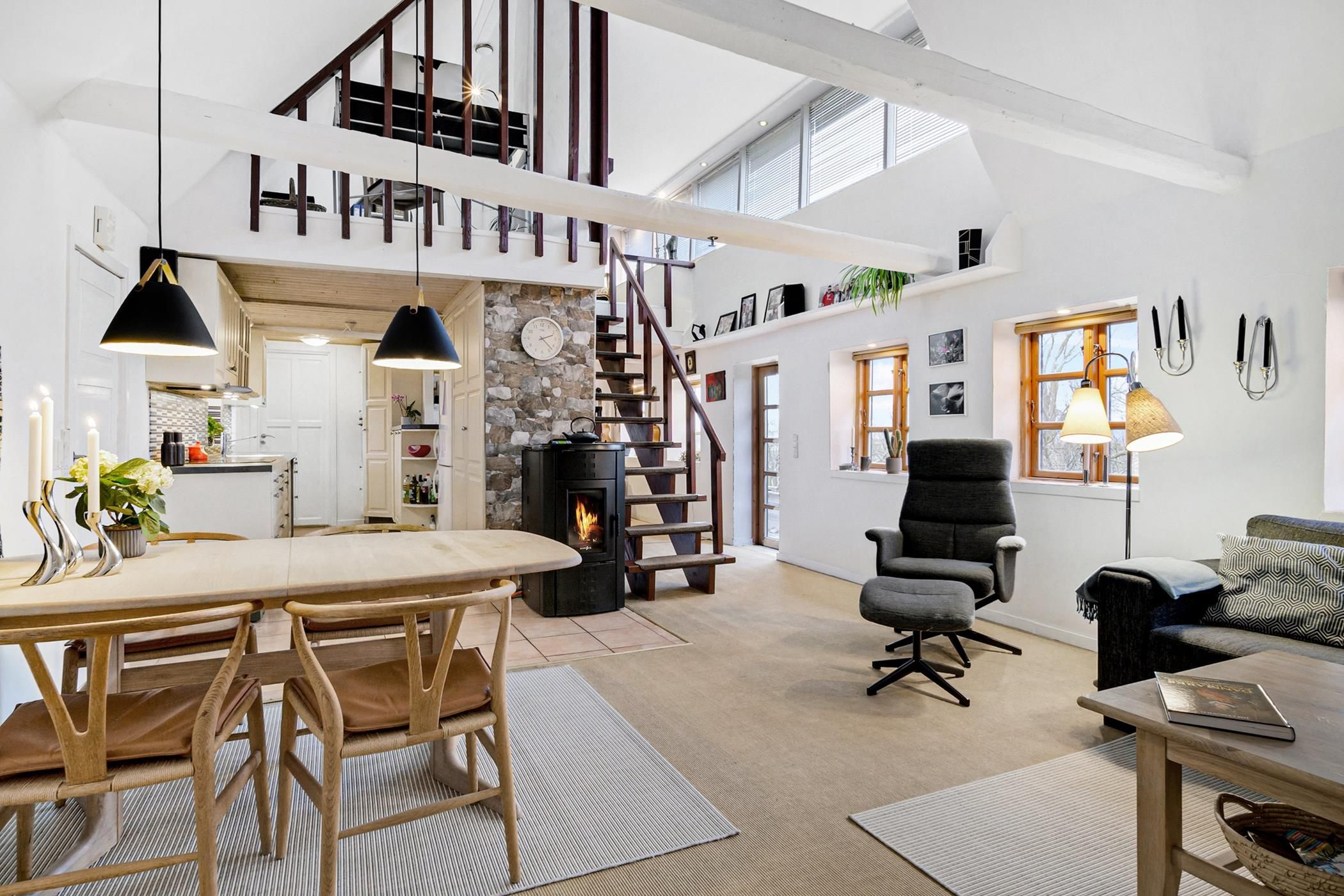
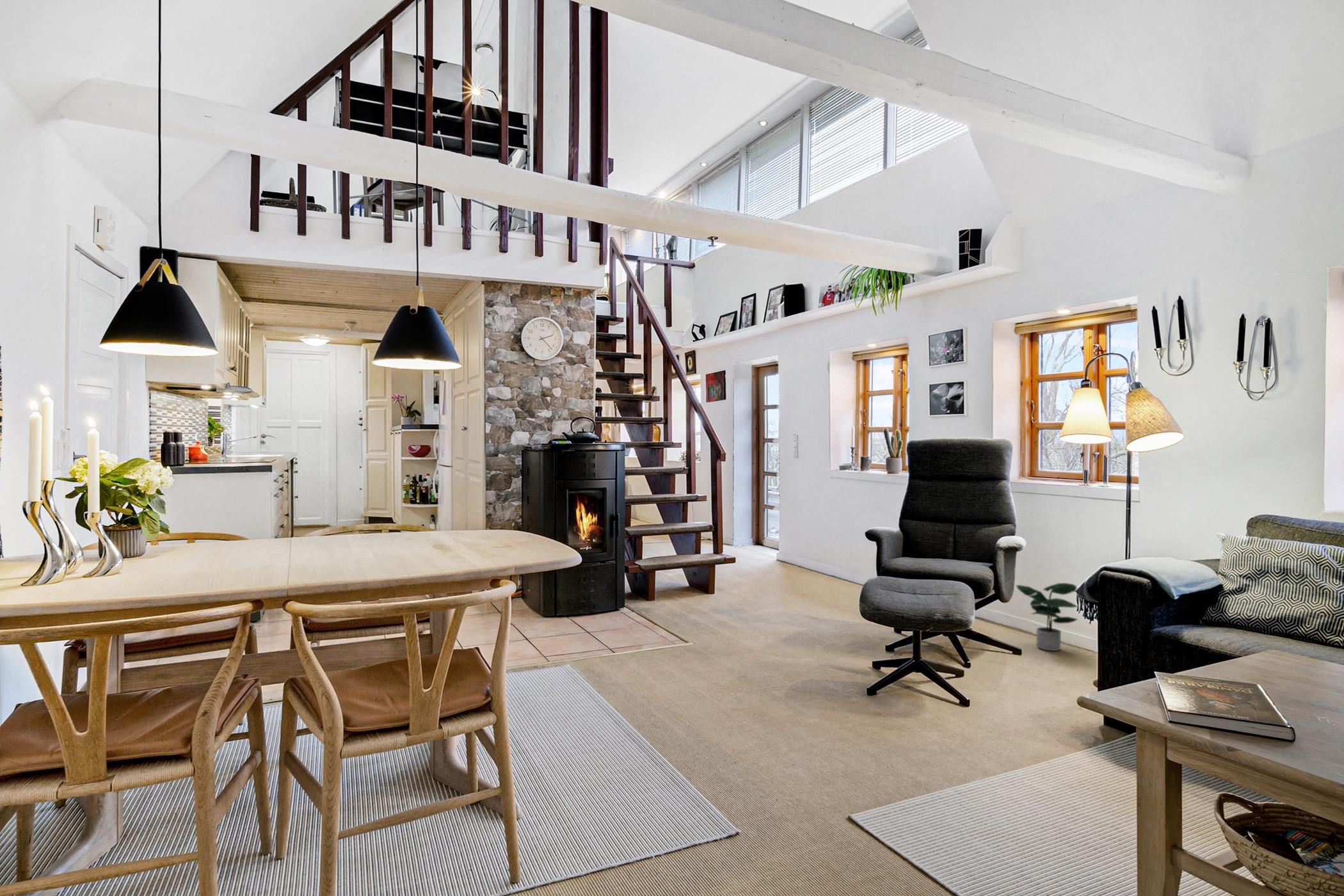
+ potted plant [1016,582,1079,652]
